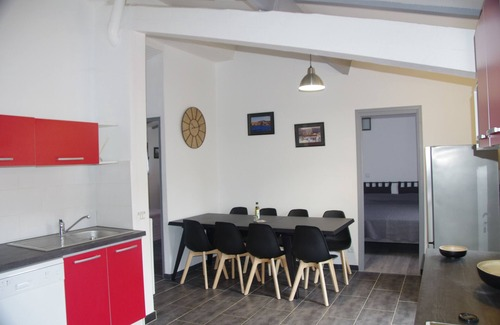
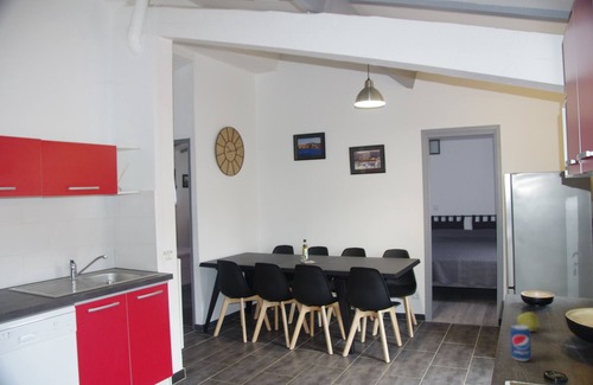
+ apple [516,312,540,333]
+ beverage can [509,323,533,362]
